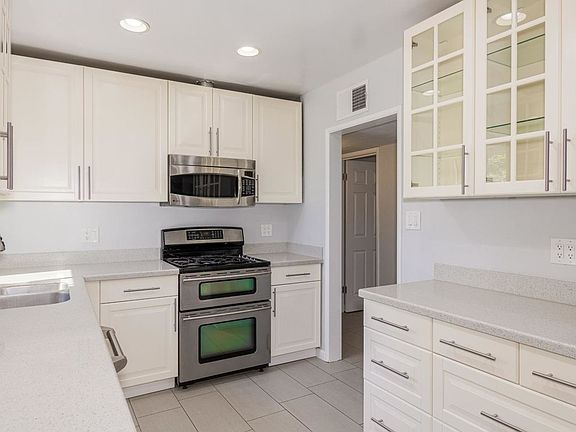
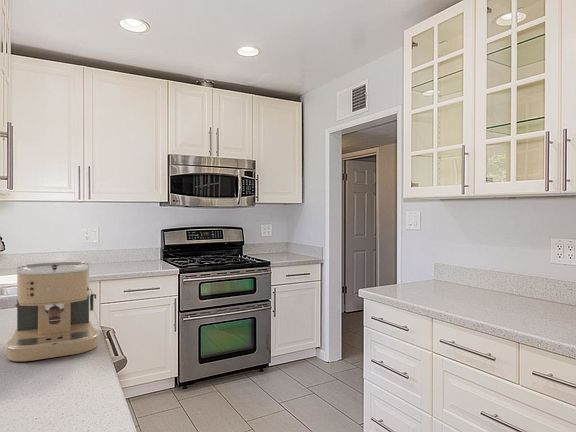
+ coffee maker [5,261,100,362]
